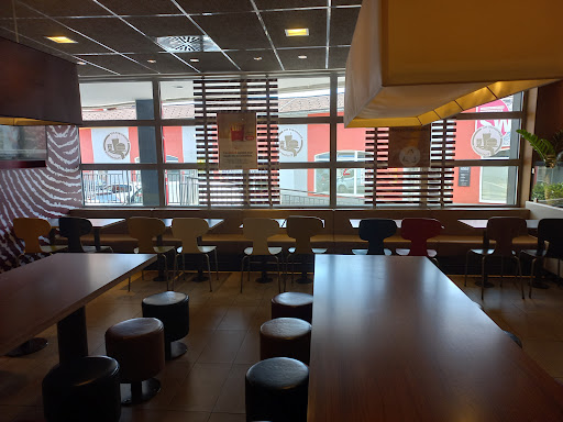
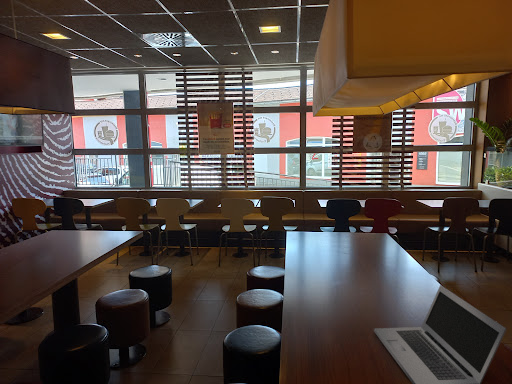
+ laptop [373,284,507,384]
